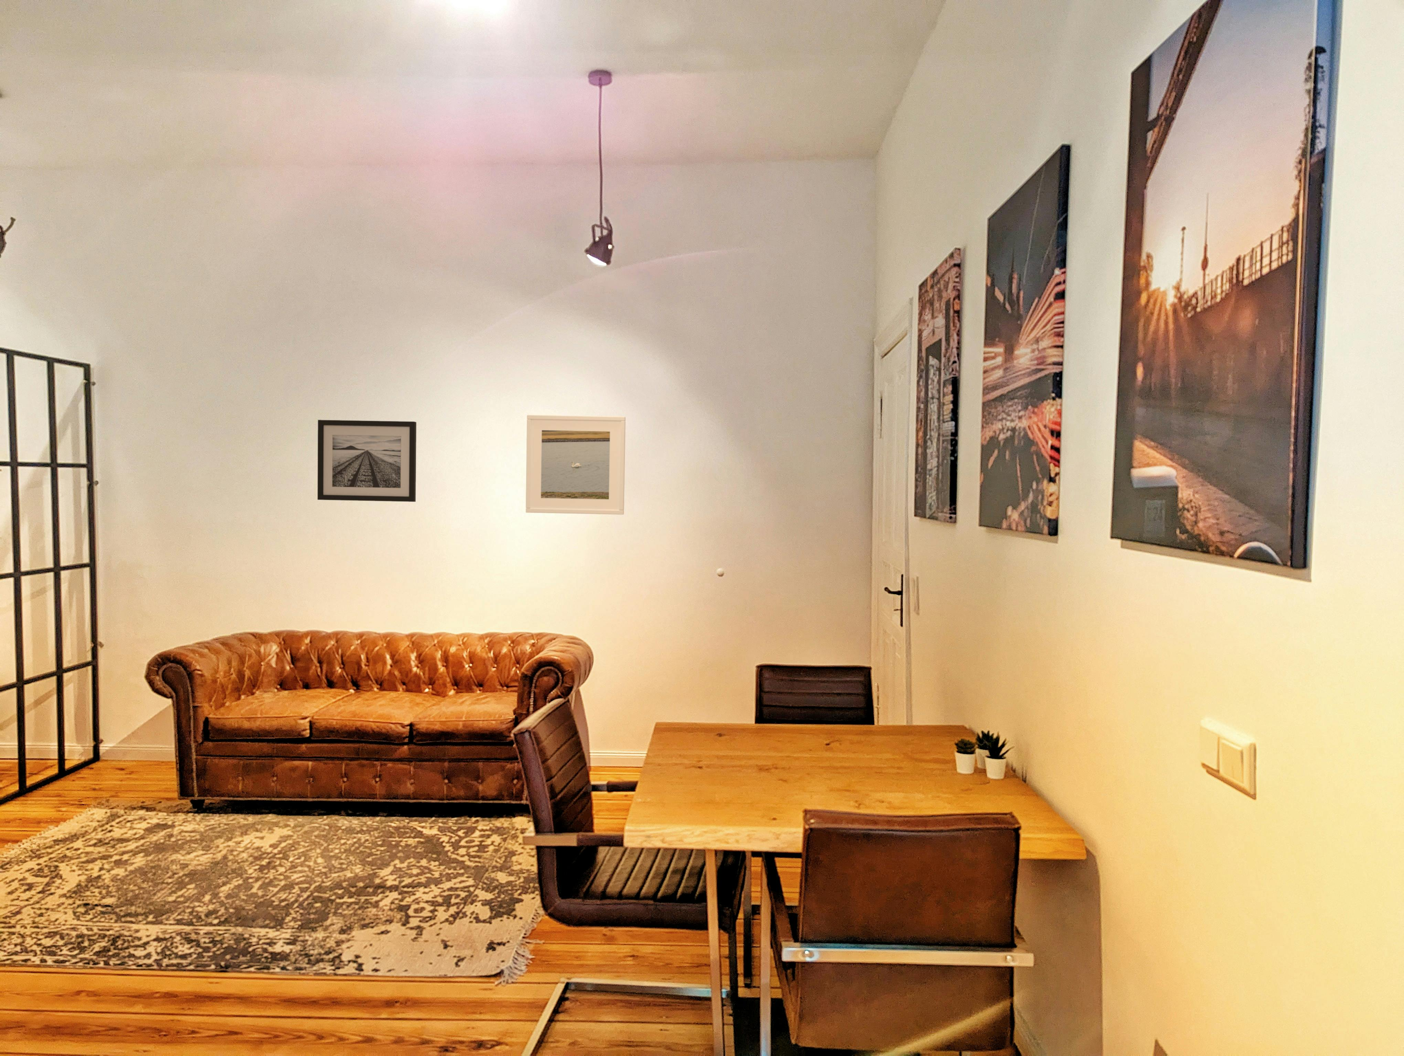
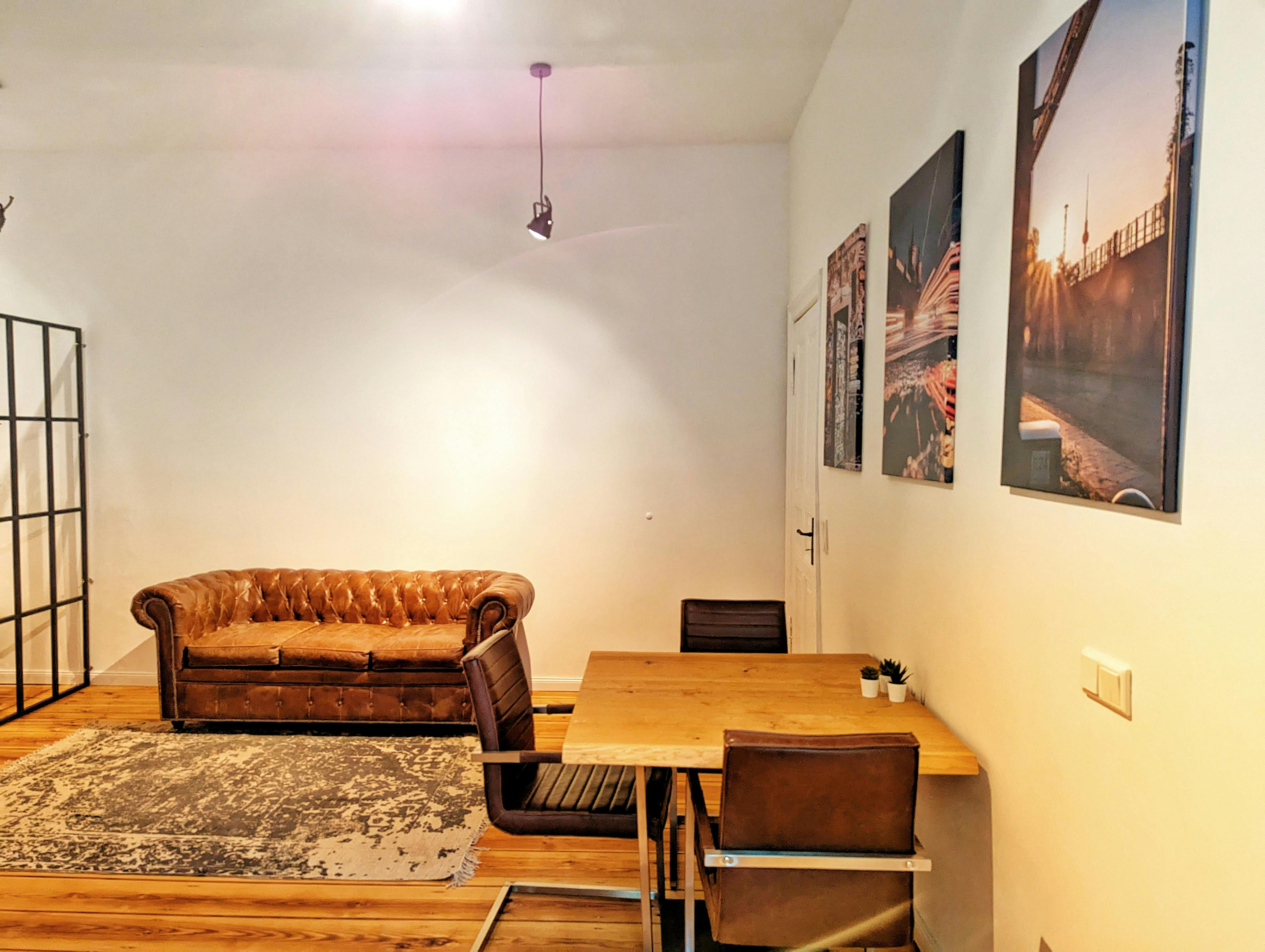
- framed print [525,415,626,515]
- wall art [317,419,416,502]
